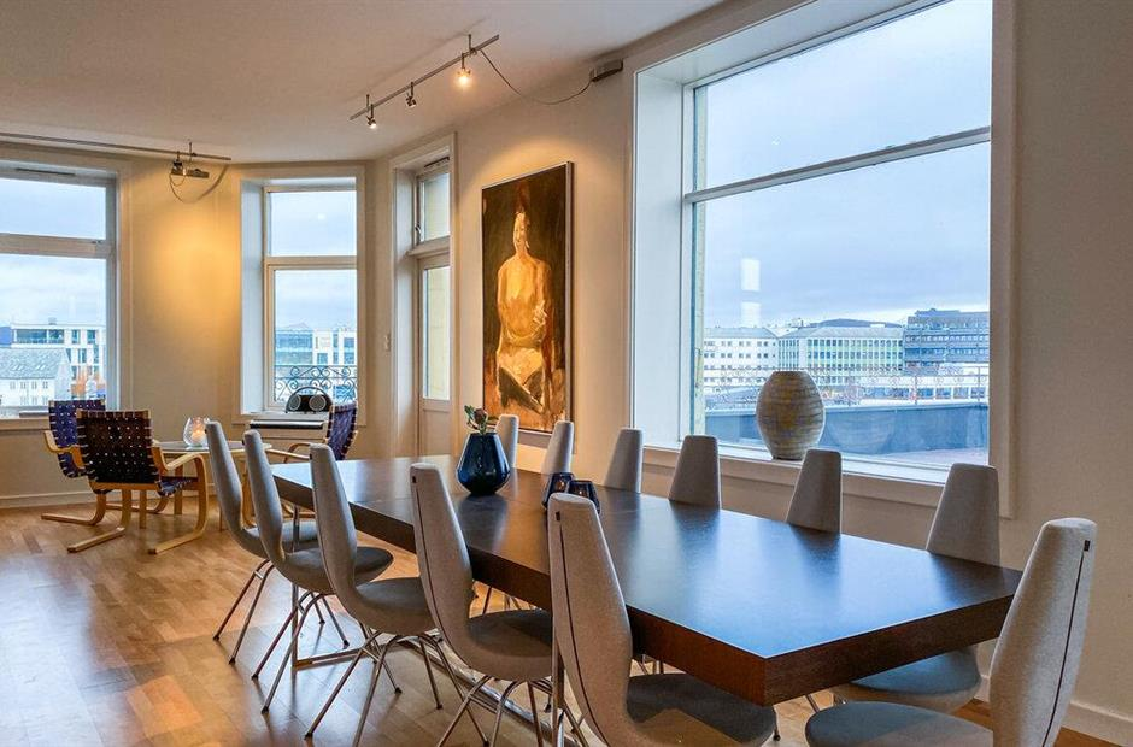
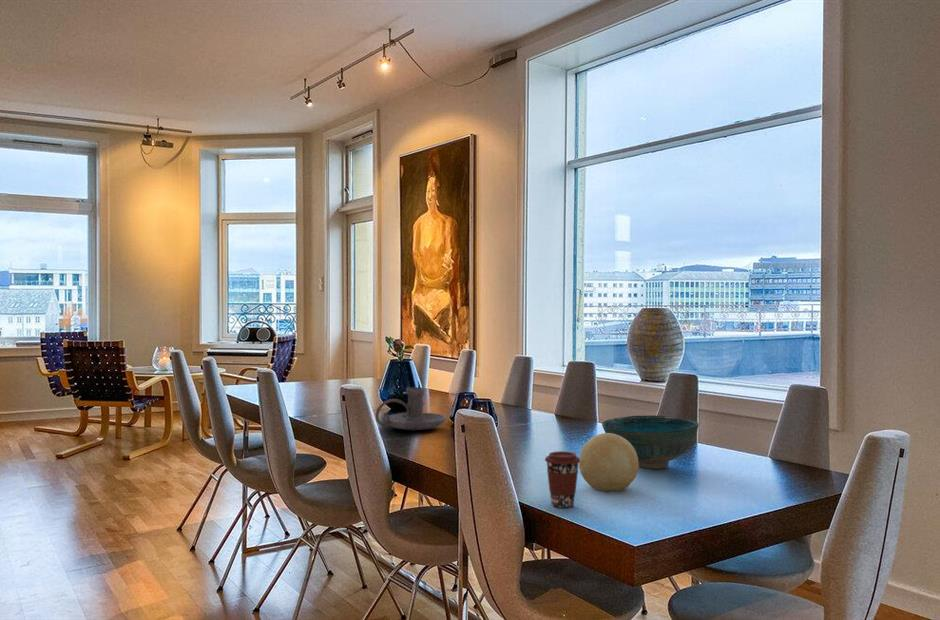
+ coffee cup [544,450,580,509]
+ bowl [601,414,700,470]
+ decorative ball [578,432,640,492]
+ candle holder [375,386,447,431]
